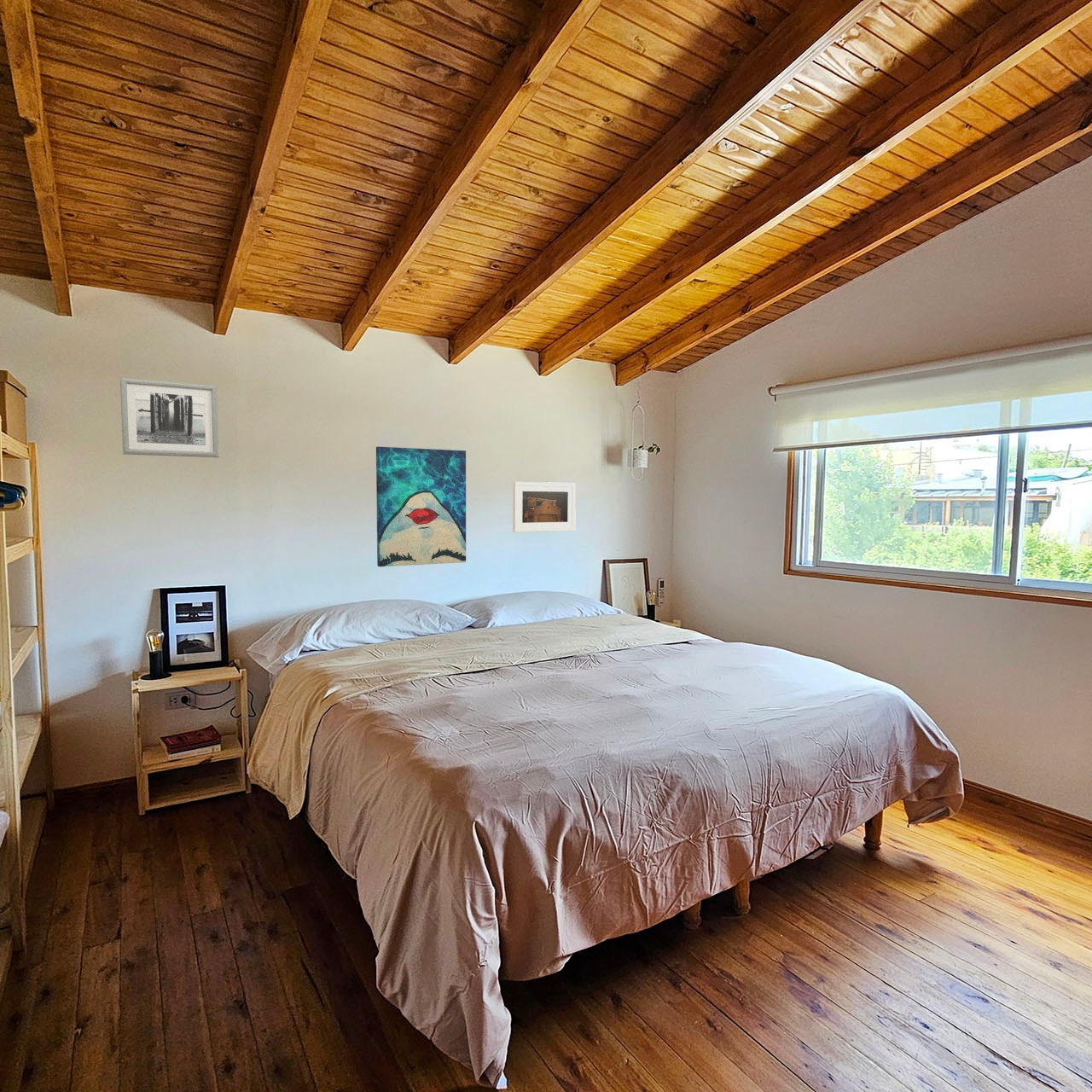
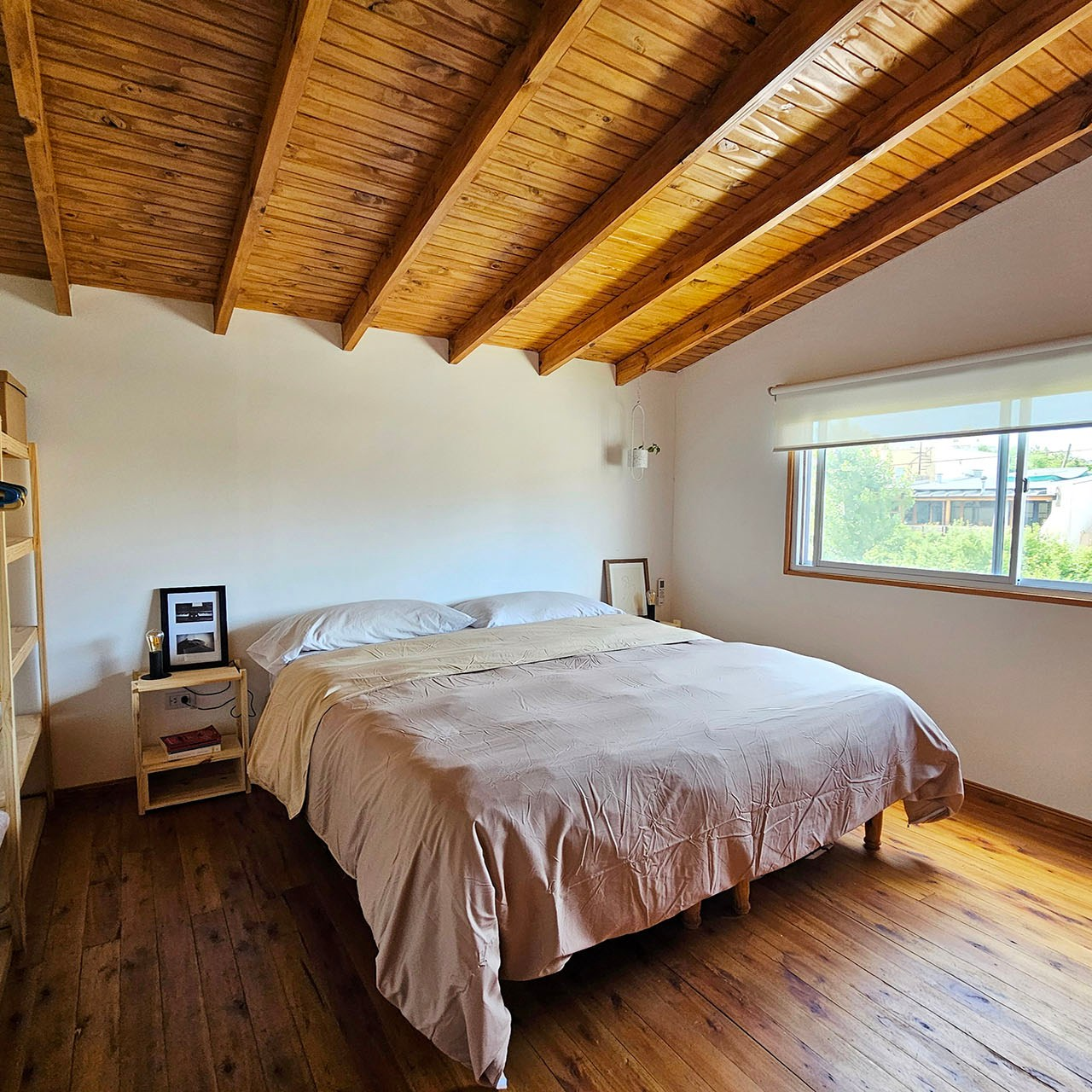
- wall art [119,376,220,458]
- wall art [375,445,467,567]
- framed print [512,481,577,533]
